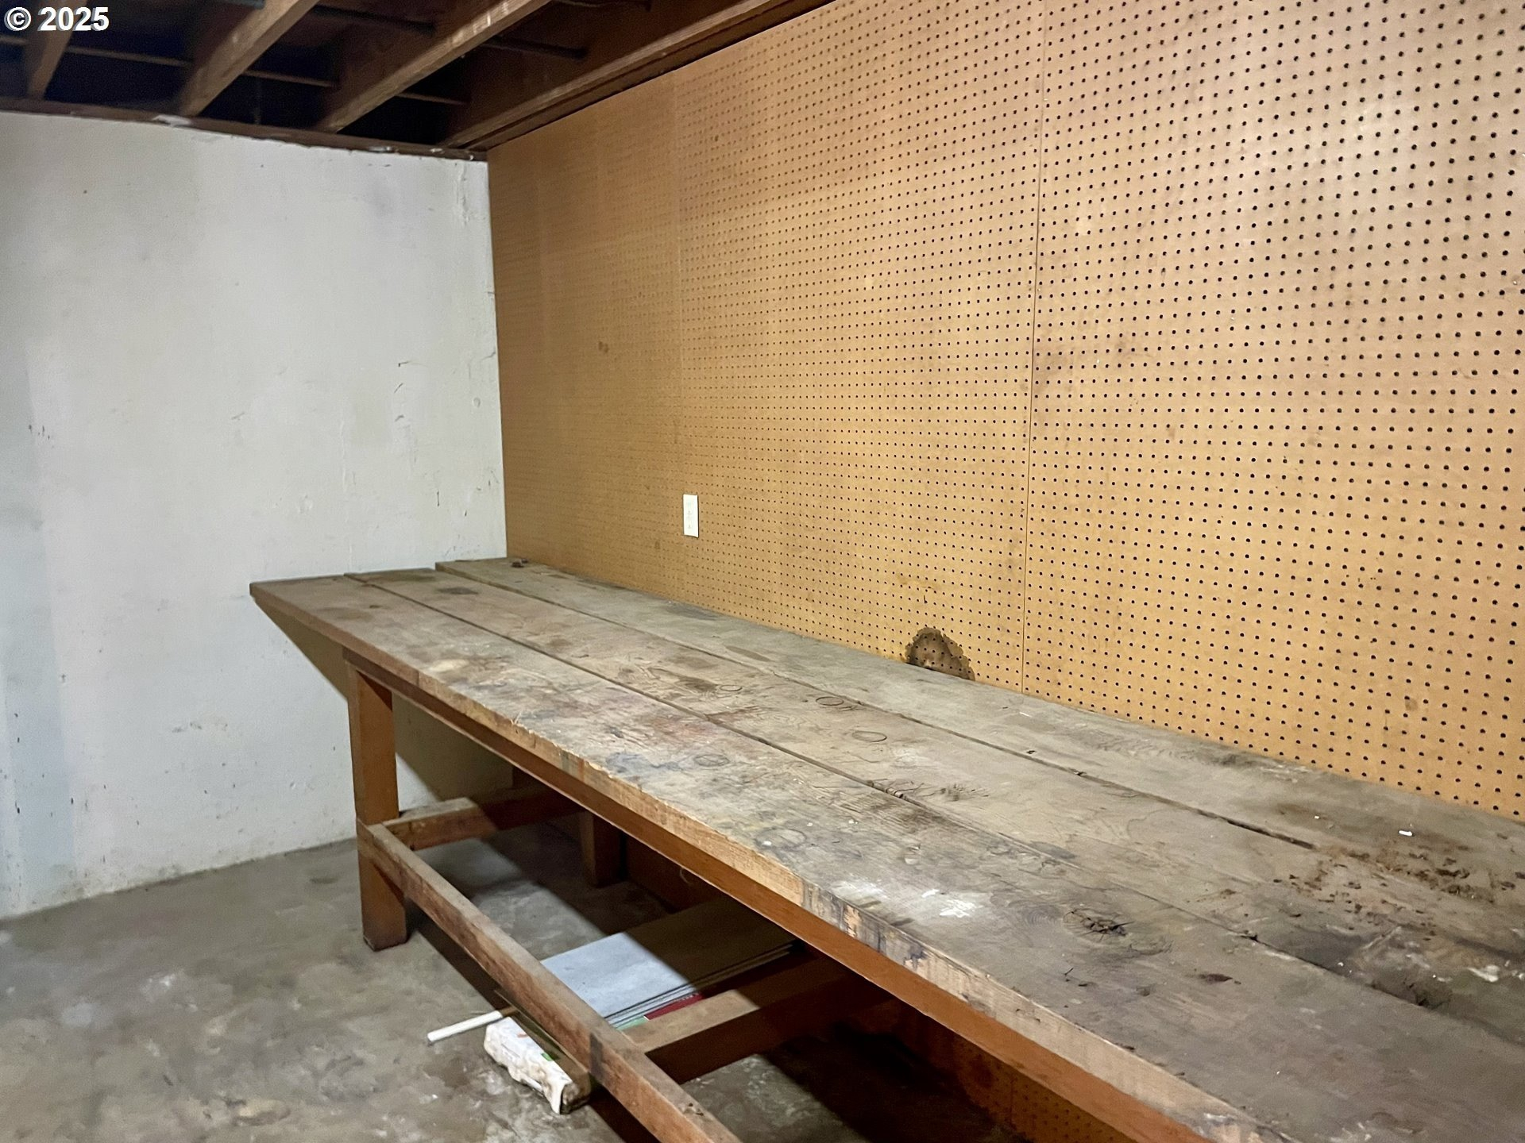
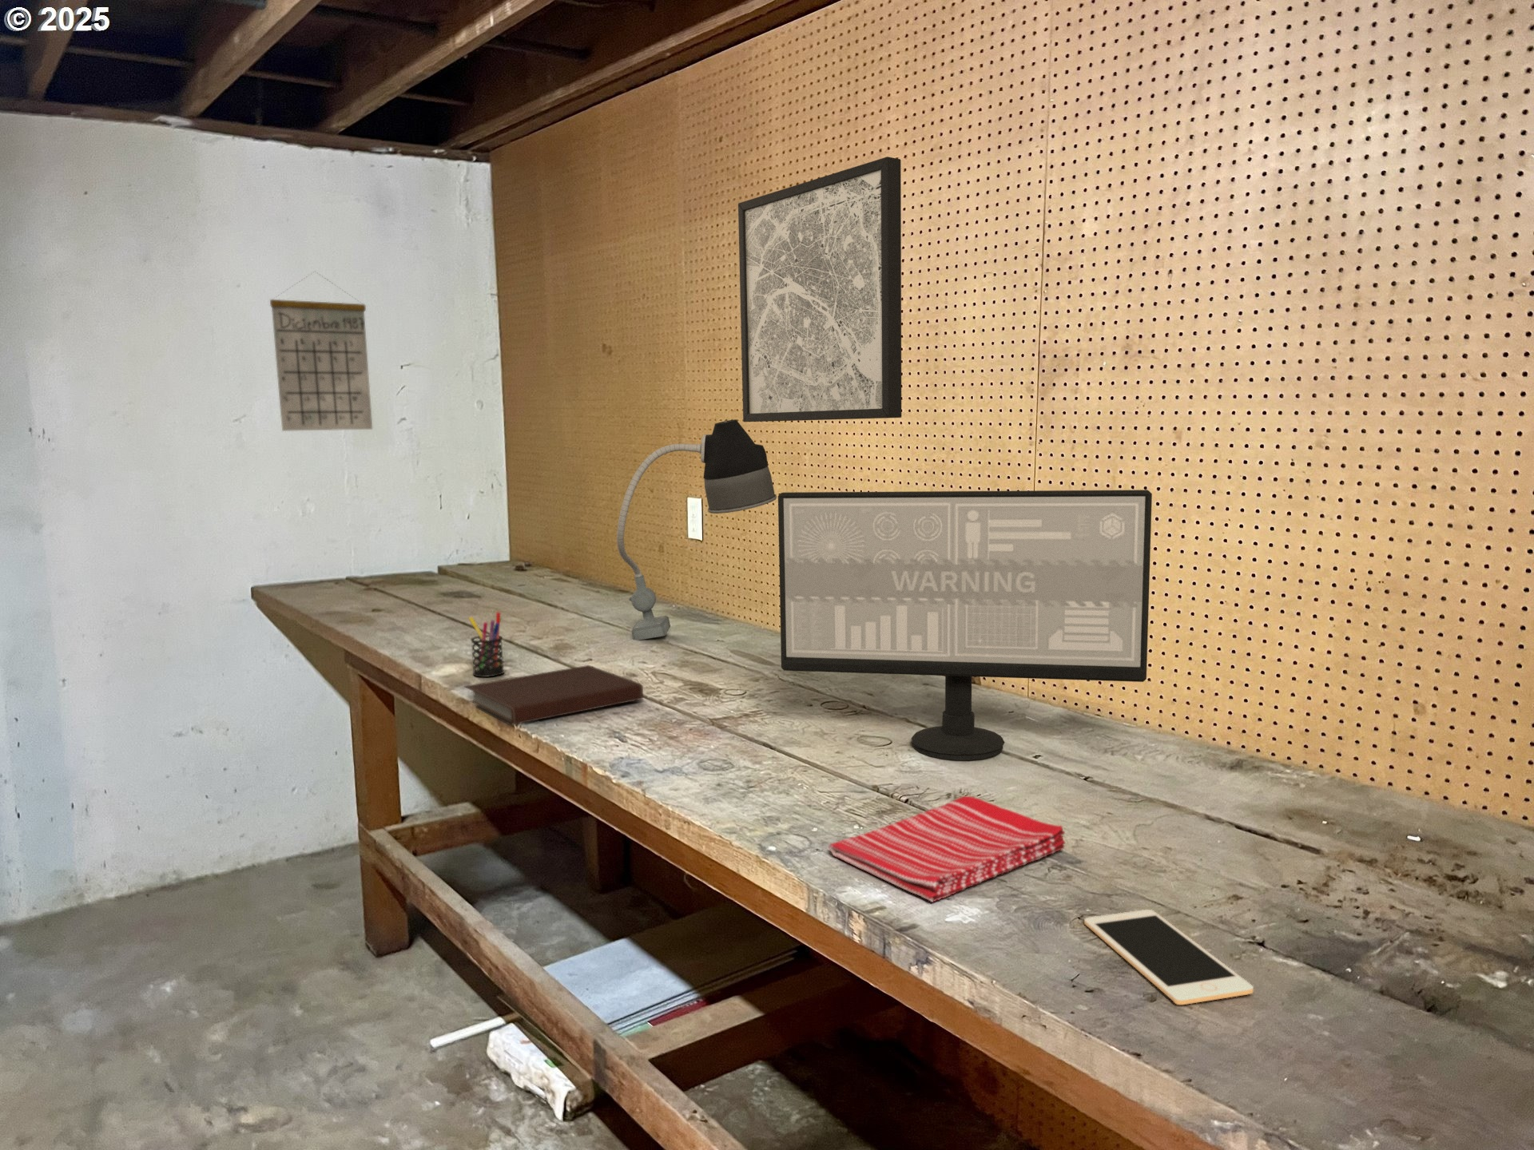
+ notebook [464,664,644,726]
+ dish towel [829,795,1067,904]
+ computer monitor [778,489,1152,761]
+ desk lamp [616,418,778,641]
+ pen holder [467,611,505,678]
+ wall art [738,156,902,423]
+ calendar [269,271,373,432]
+ cell phone [1083,908,1254,1005]
